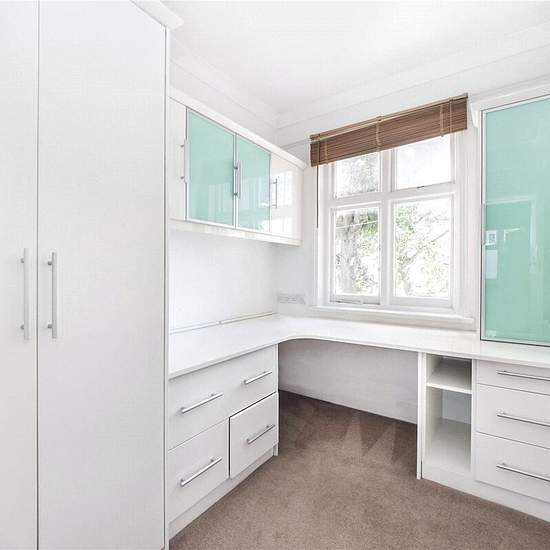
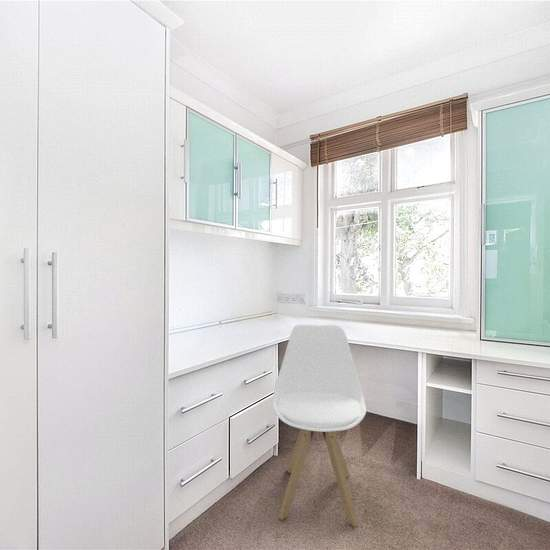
+ bar stool [271,323,367,528]
